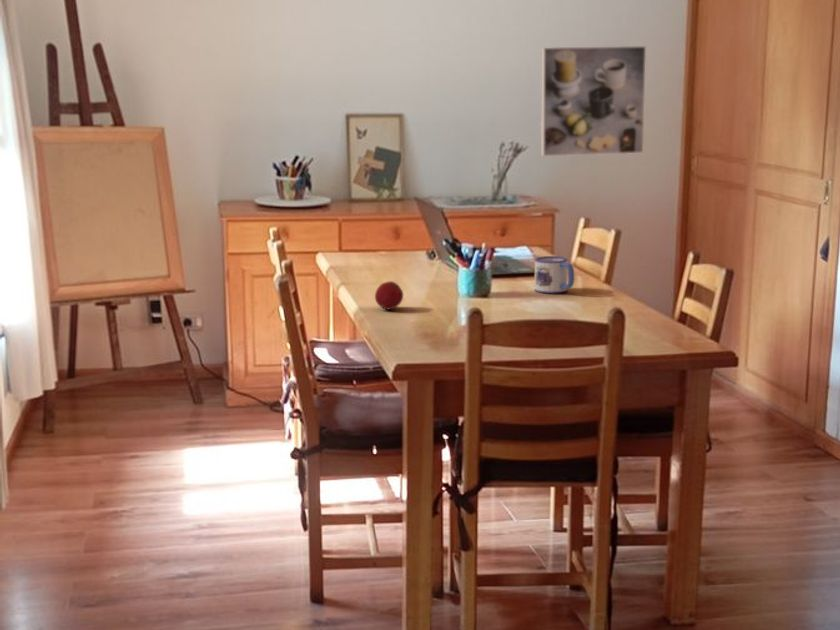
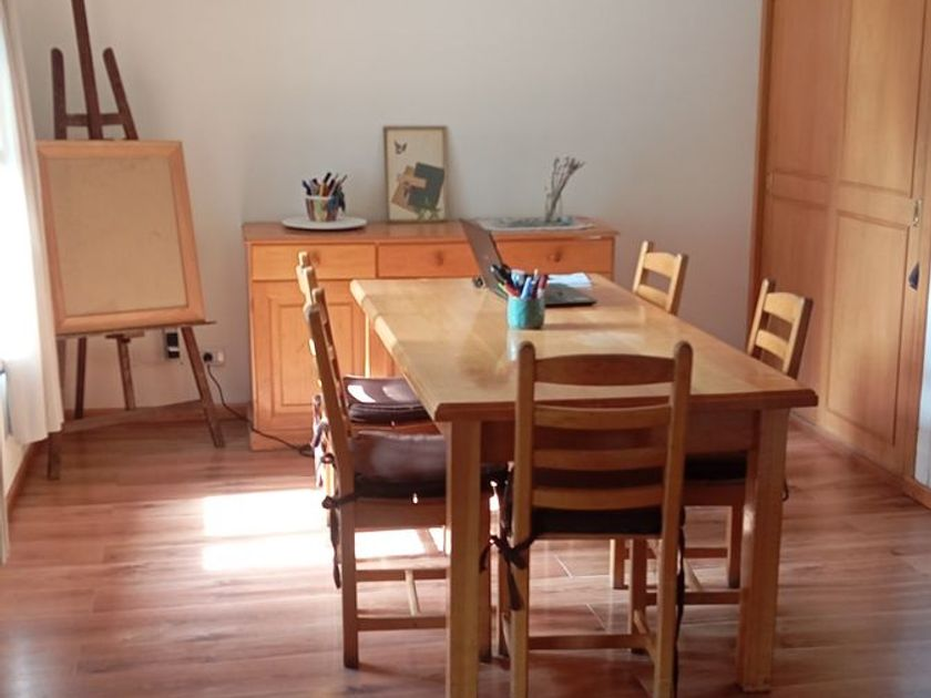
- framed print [540,45,647,157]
- apple [374,280,404,311]
- mug [534,255,575,295]
